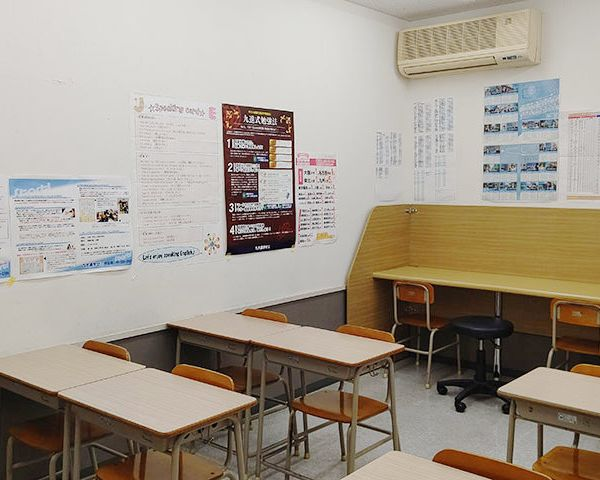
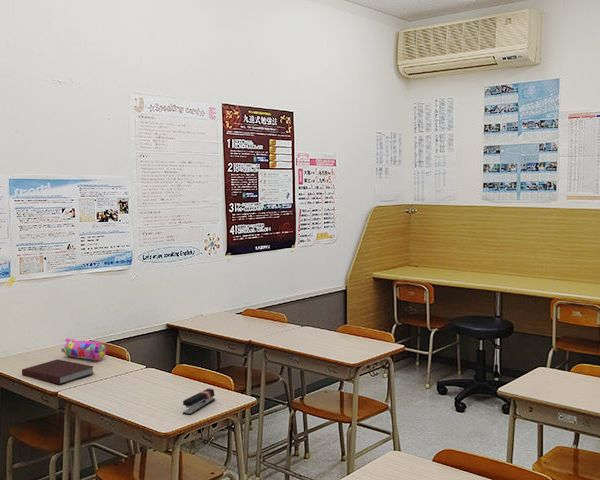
+ pencil case [60,337,107,361]
+ stapler [182,388,216,416]
+ notebook [21,358,95,385]
